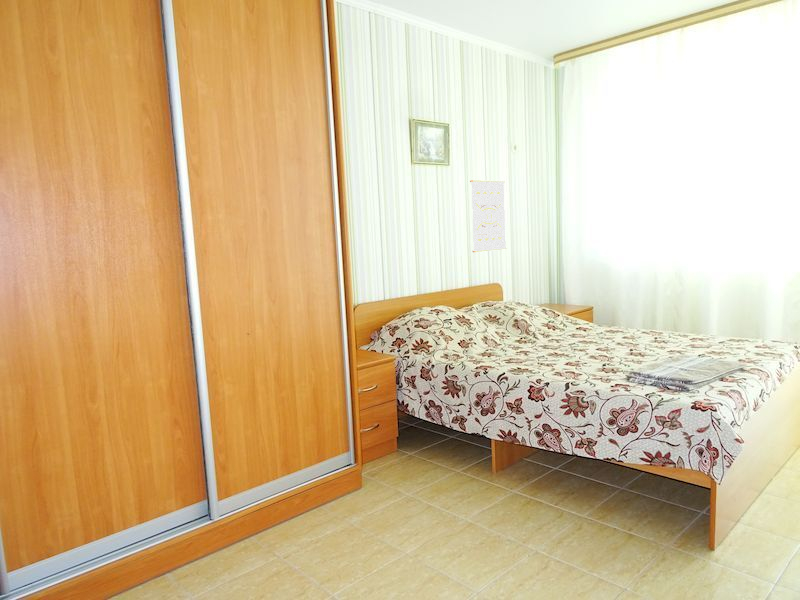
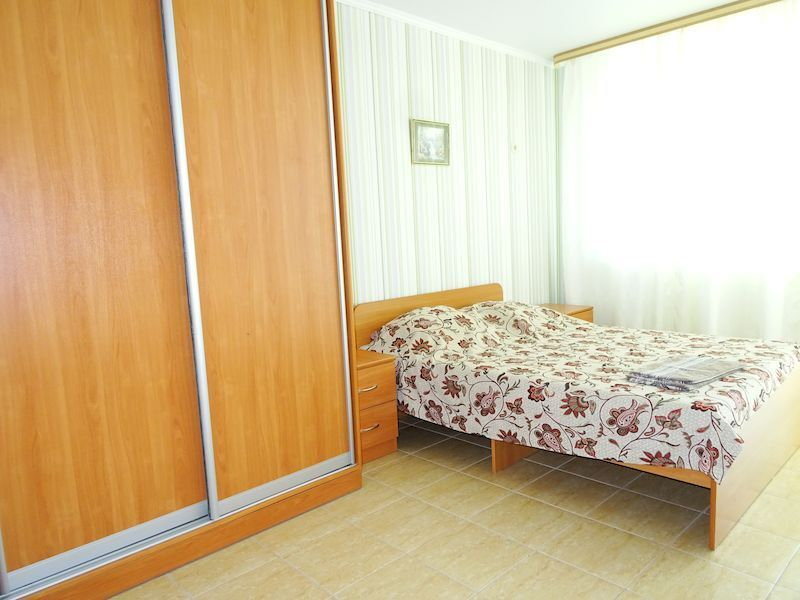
- wall art [469,179,508,253]
